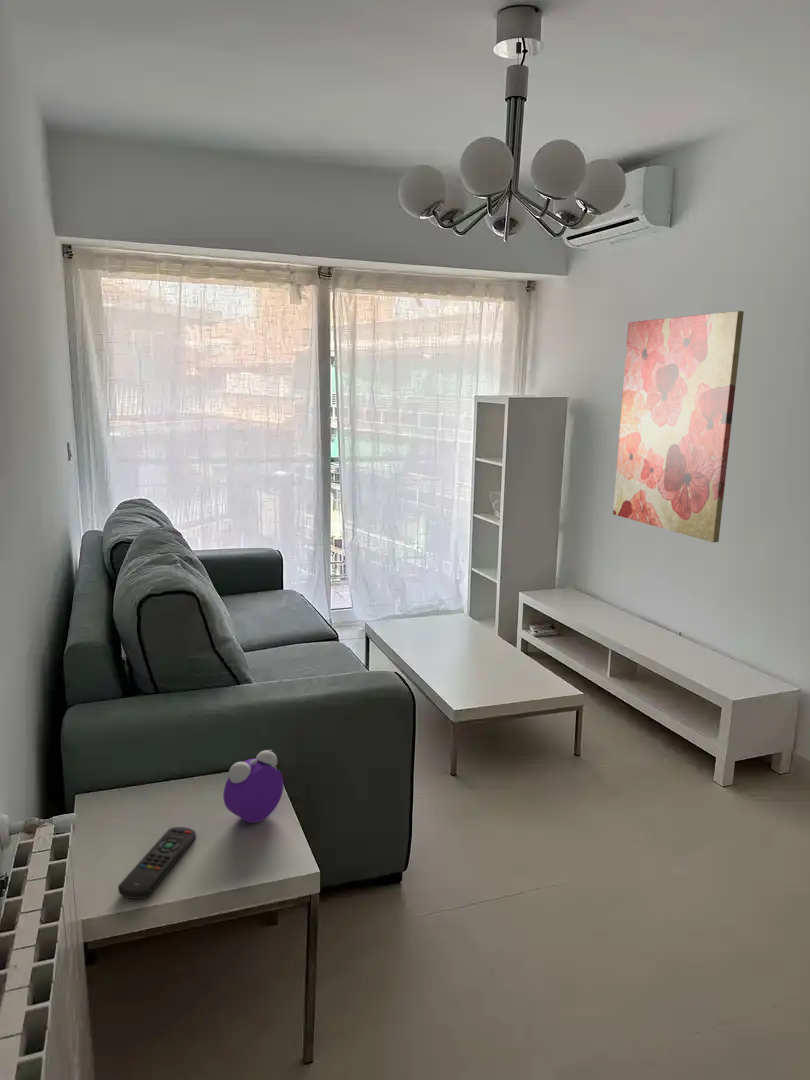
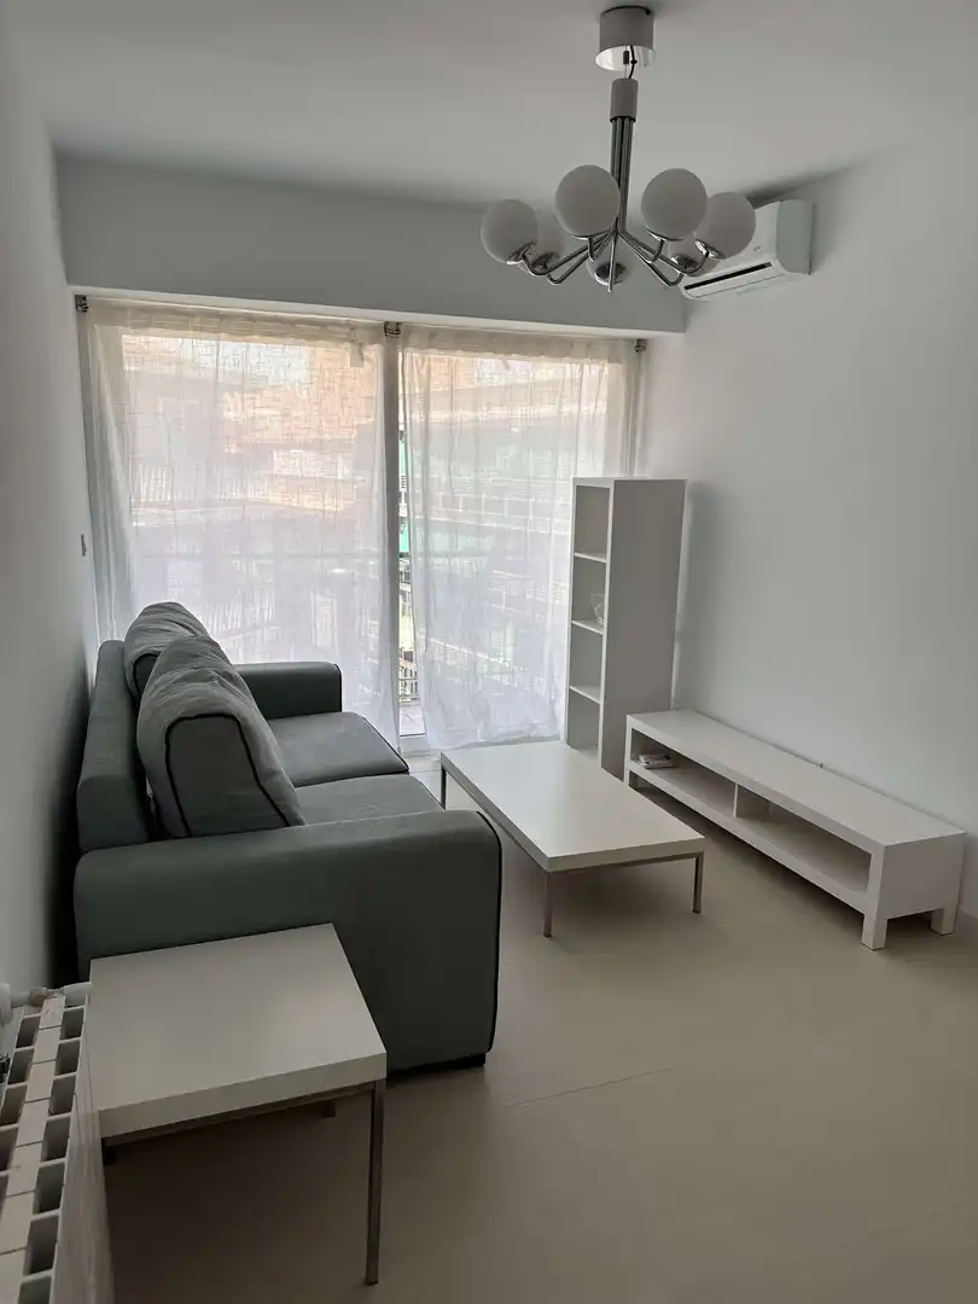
- remote control [117,826,197,900]
- alarm clock [222,749,284,824]
- wall art [612,310,745,543]
